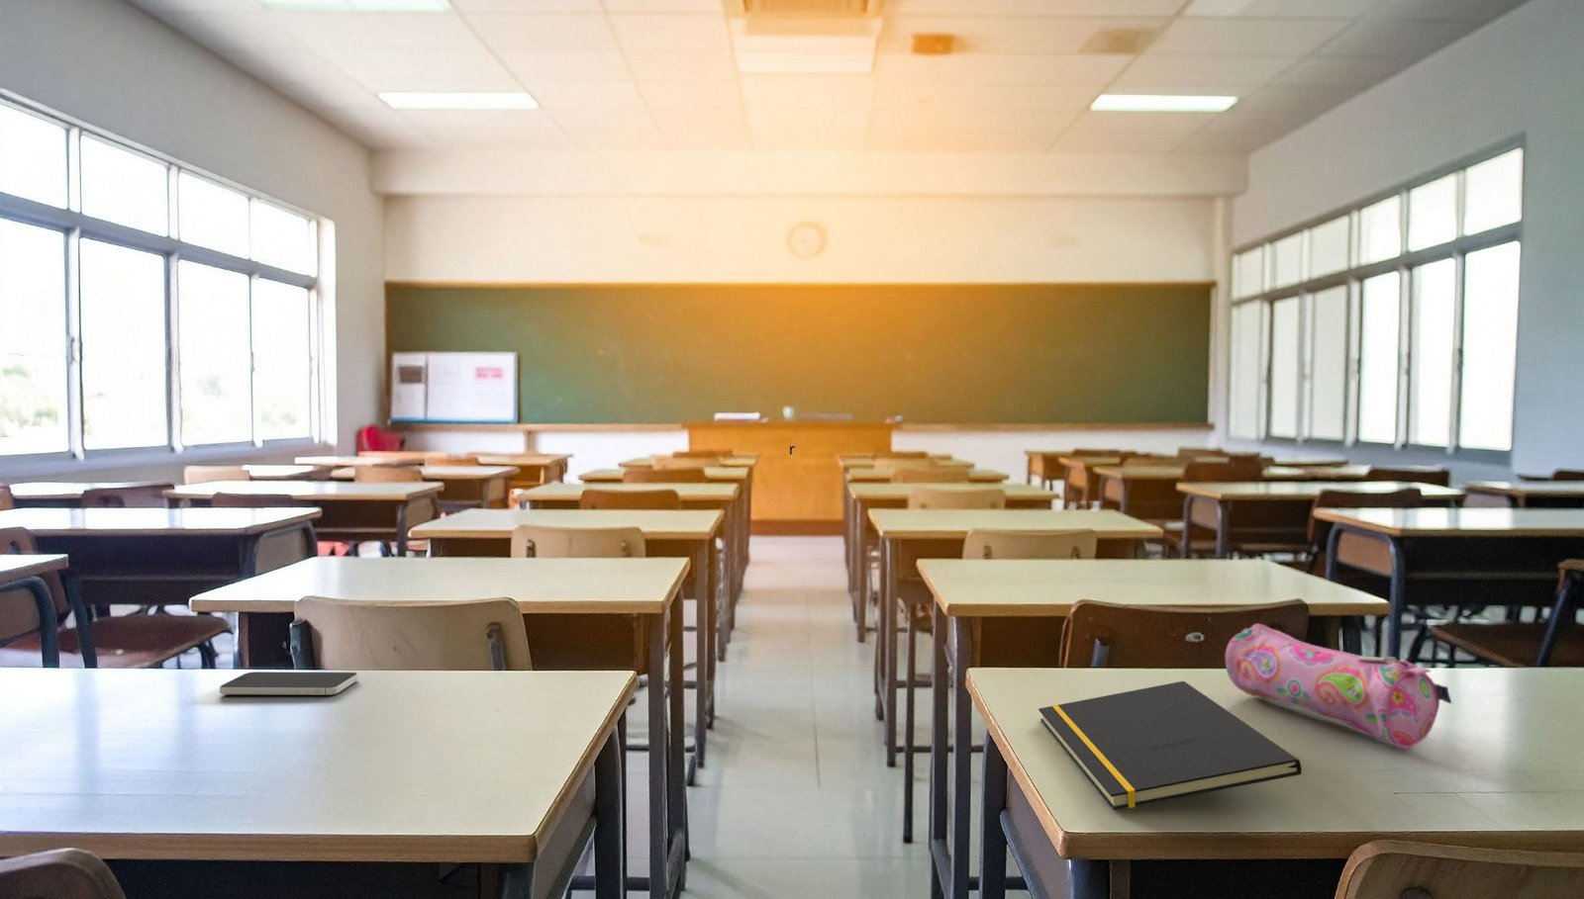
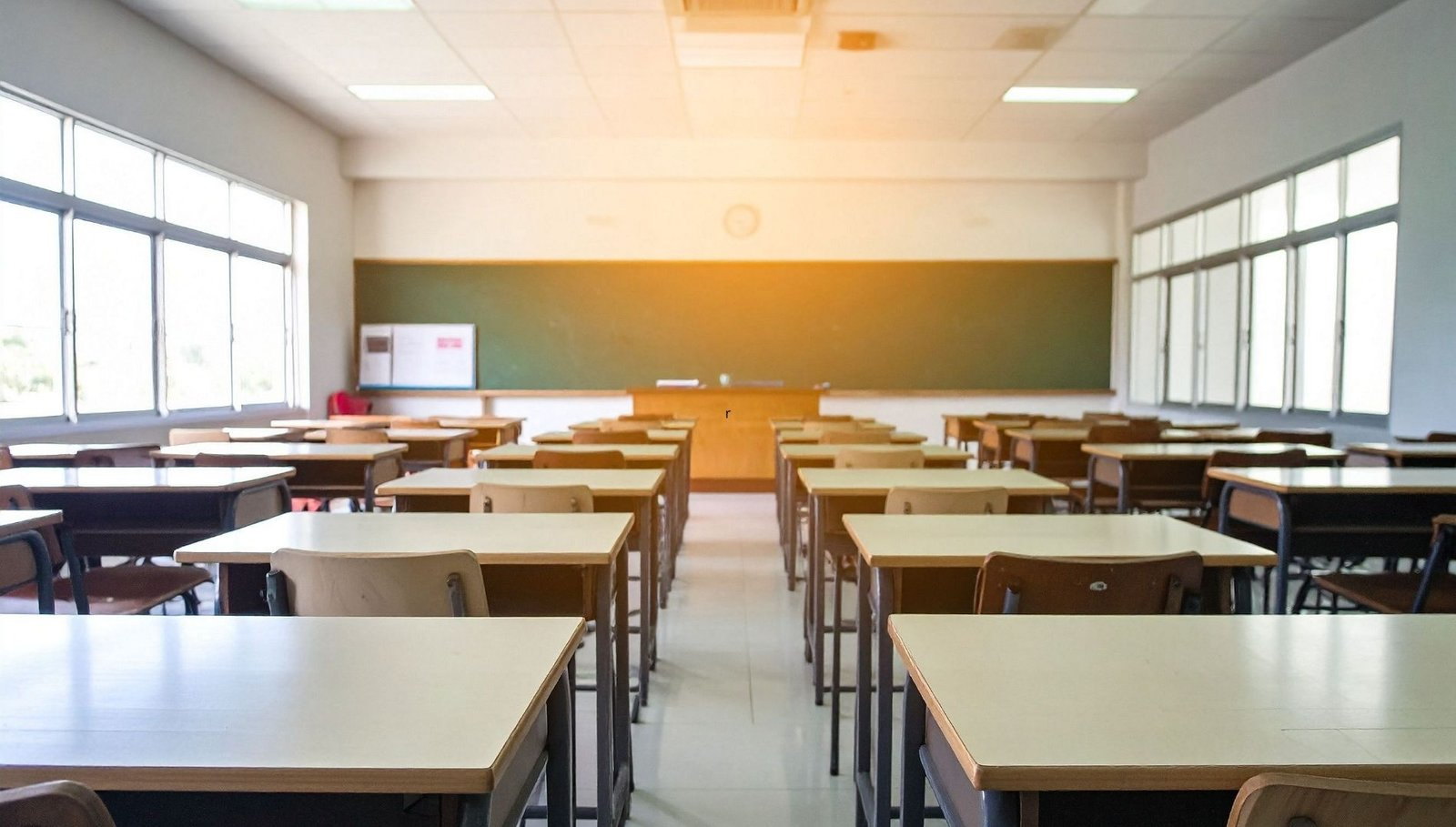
- smartphone [219,671,359,696]
- notepad [1038,681,1303,811]
- pencil case [1225,623,1452,750]
